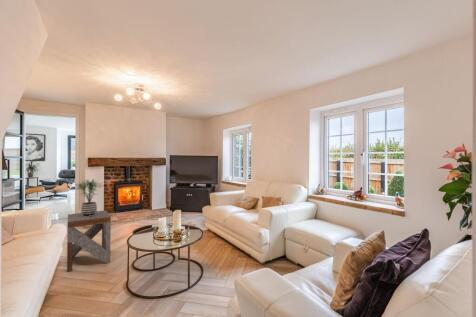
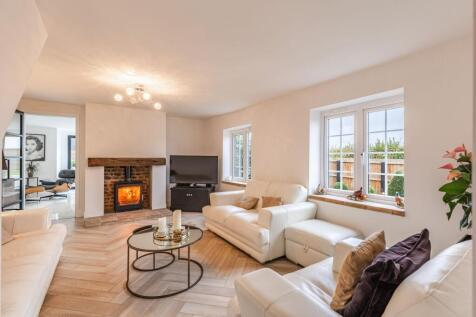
- potted plant [76,178,104,217]
- side table [66,209,112,273]
